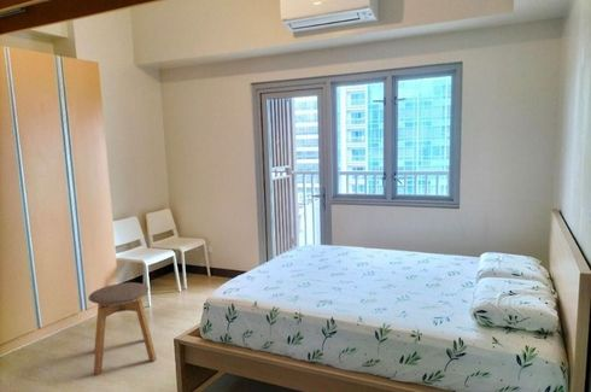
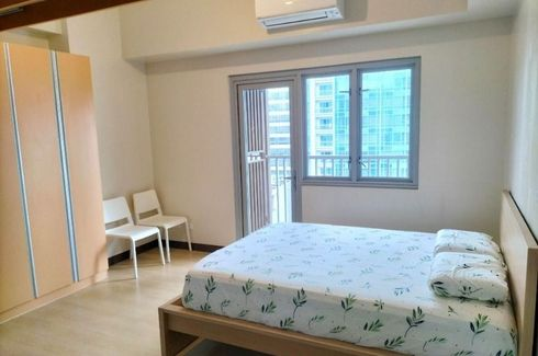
- stool [87,281,158,376]
